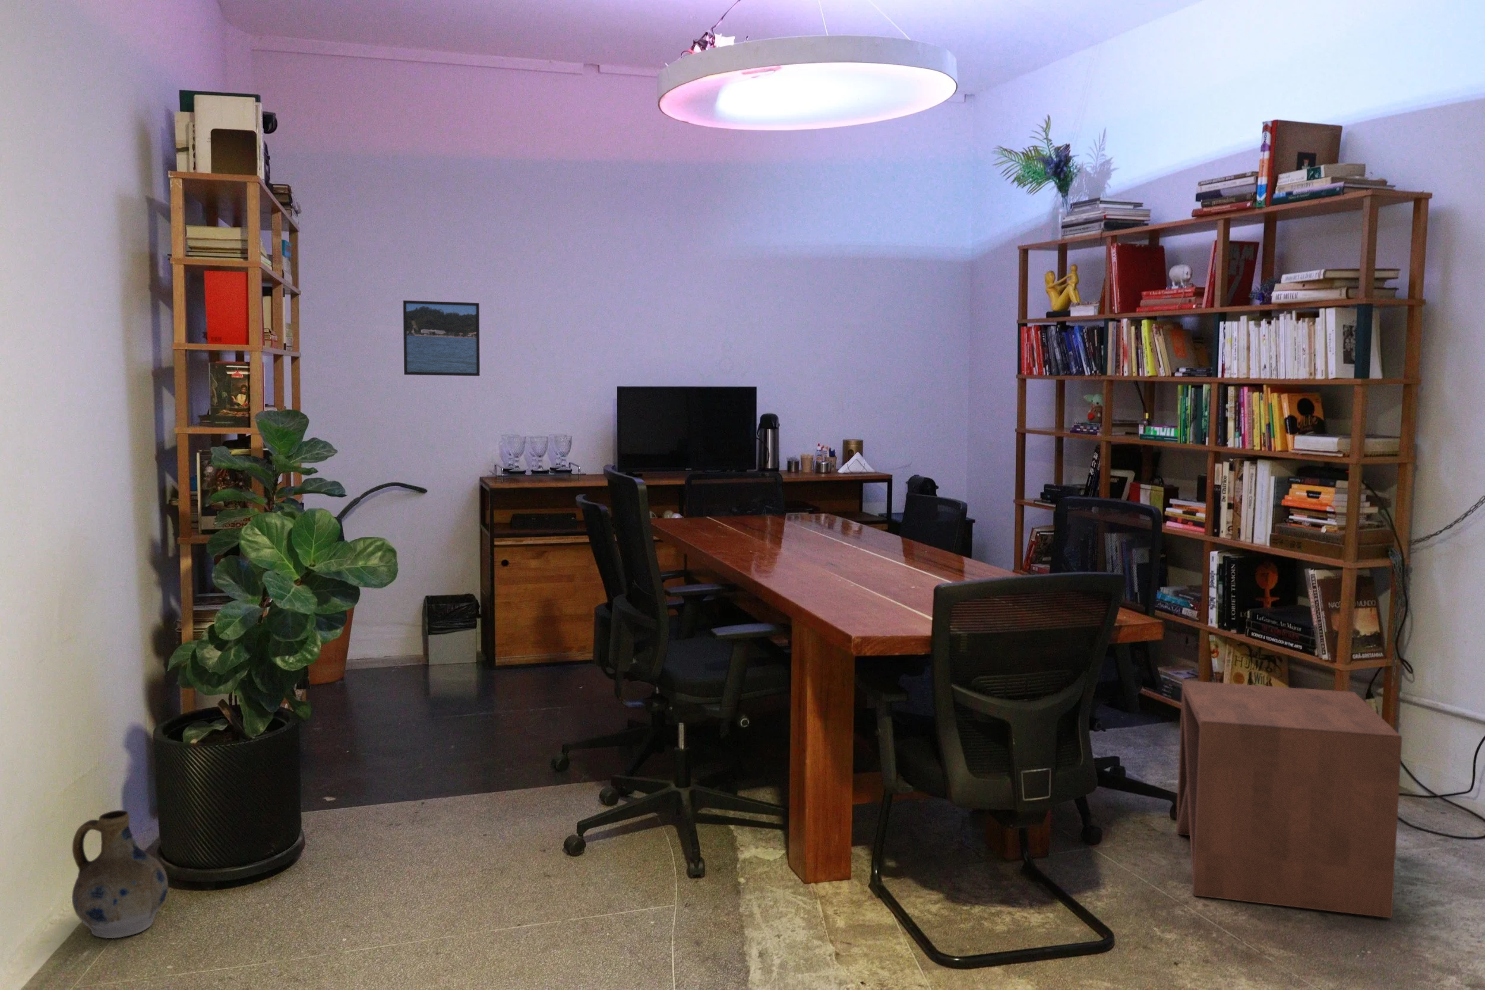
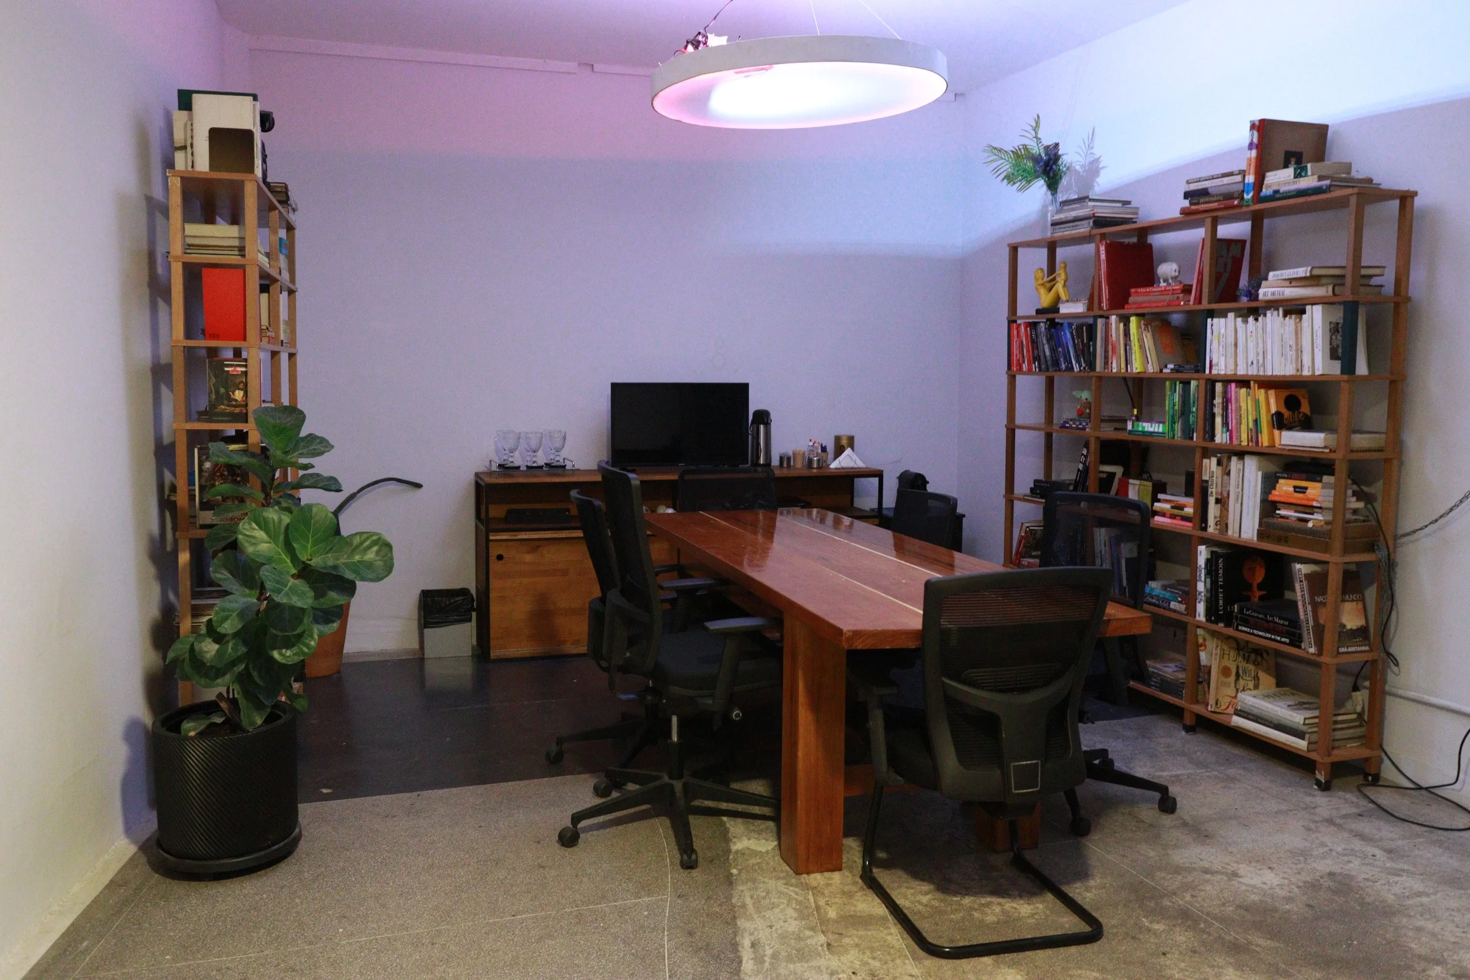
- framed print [402,299,481,377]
- side table [1176,680,1402,919]
- ceramic jug [72,810,169,939]
